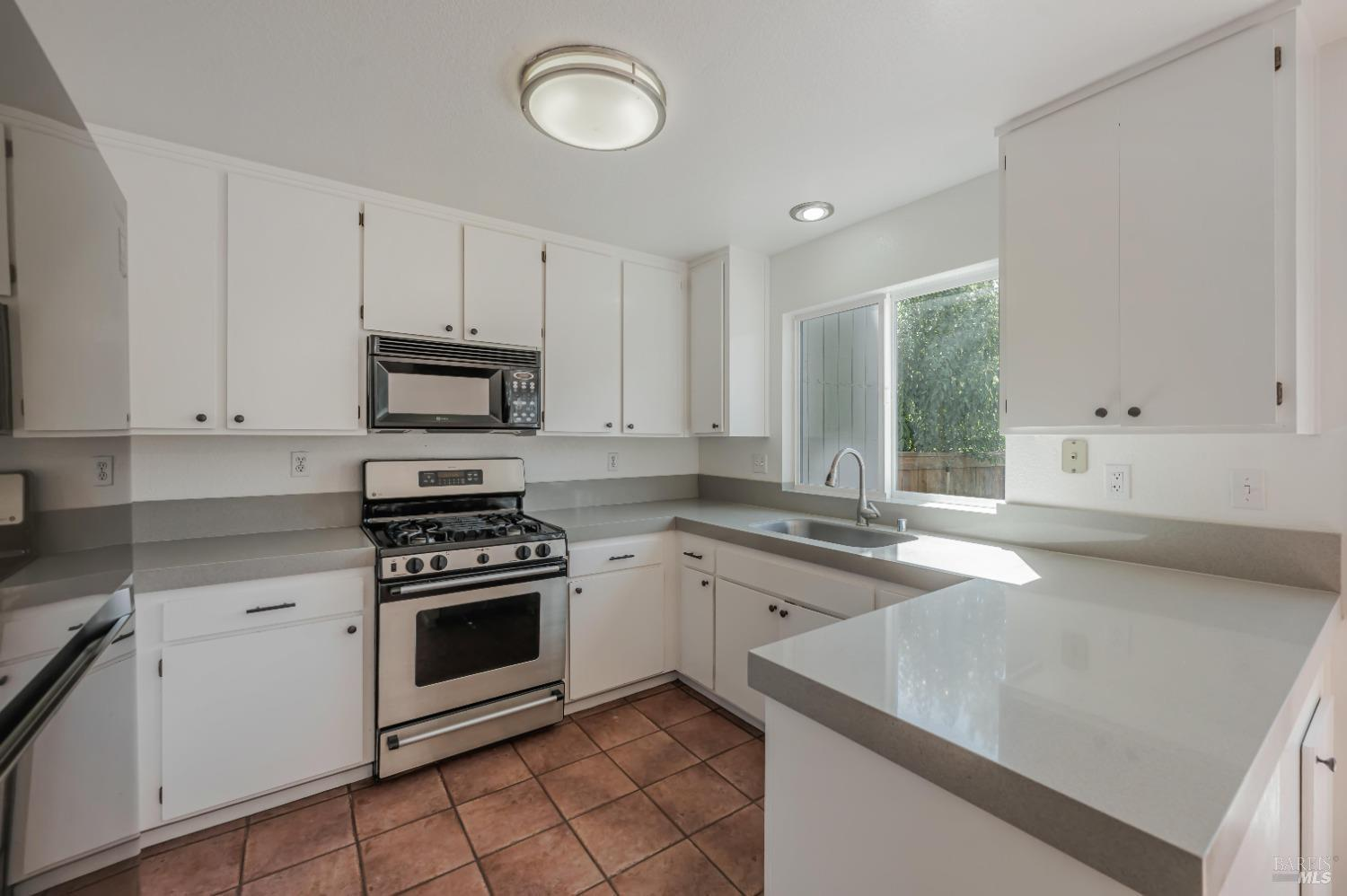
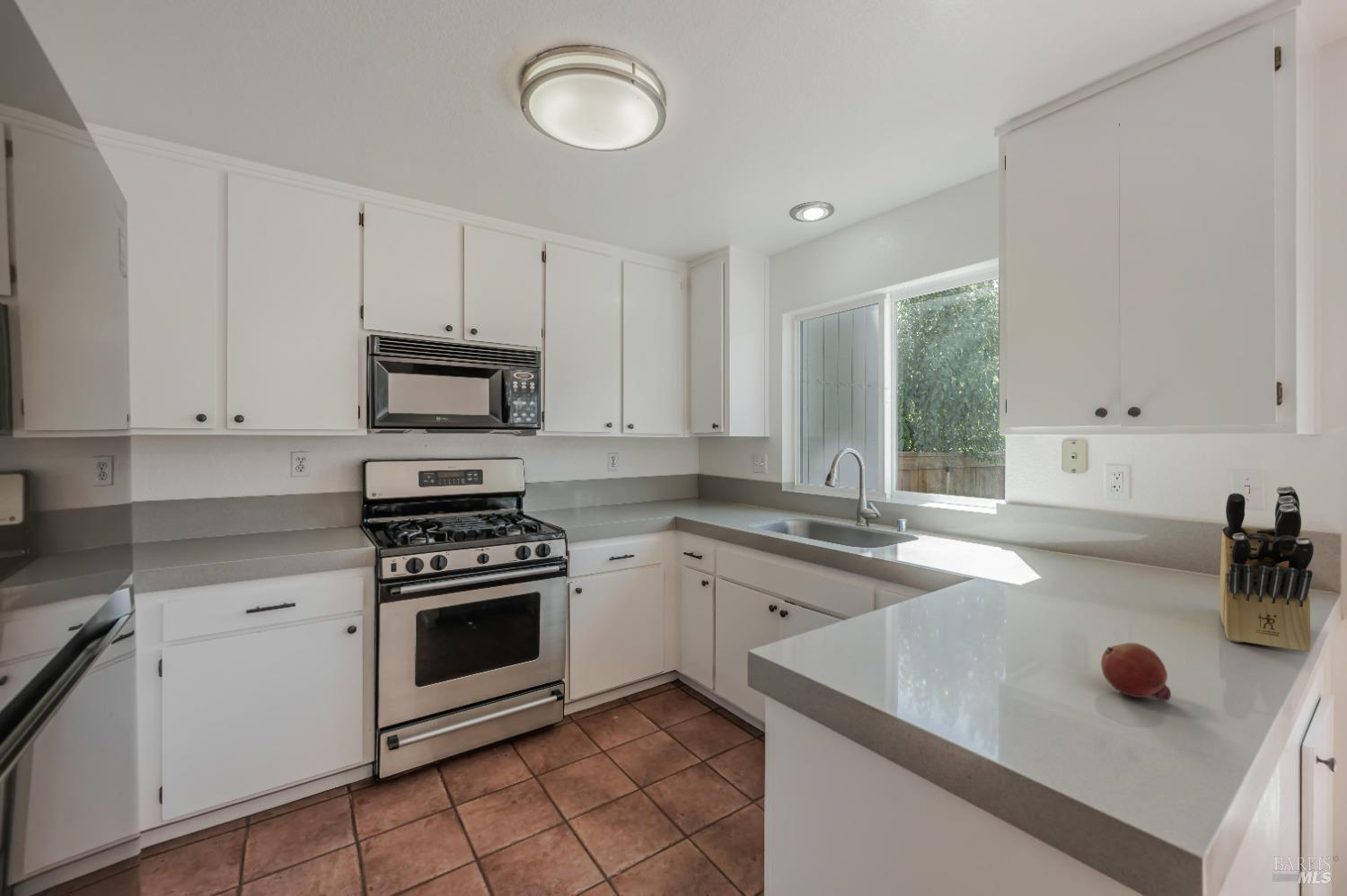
+ knife block [1219,485,1315,654]
+ fruit [1100,642,1172,702]
